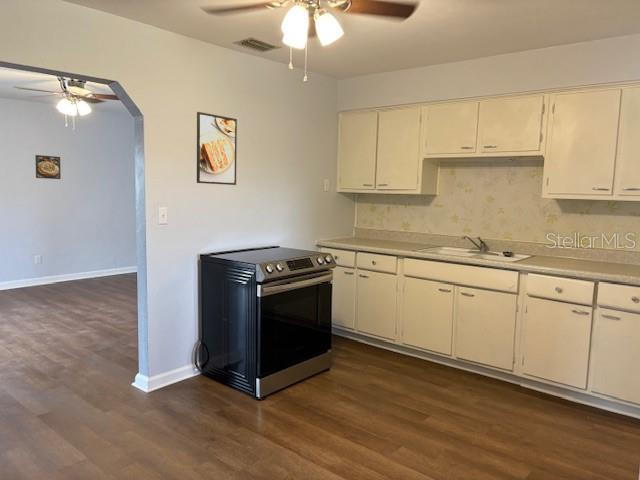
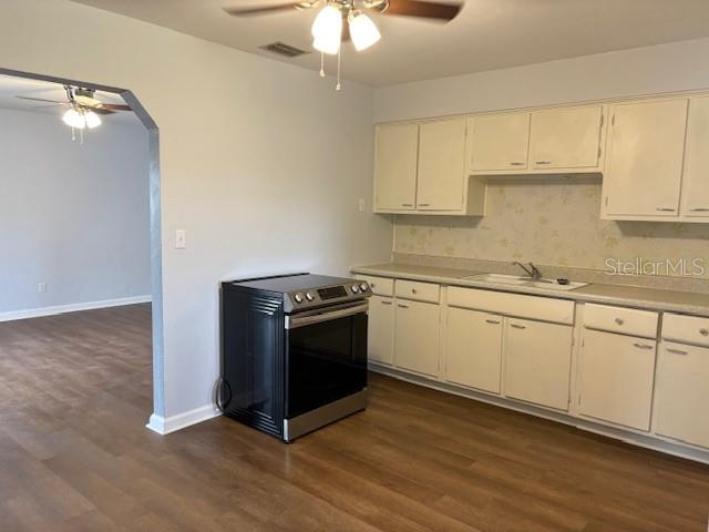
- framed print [34,154,62,180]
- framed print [196,111,238,186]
